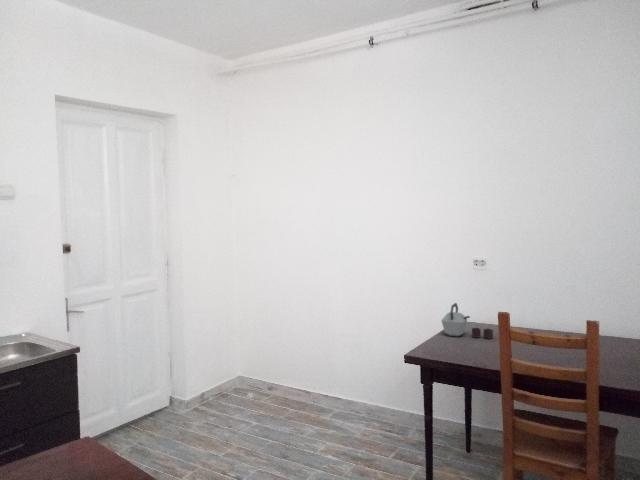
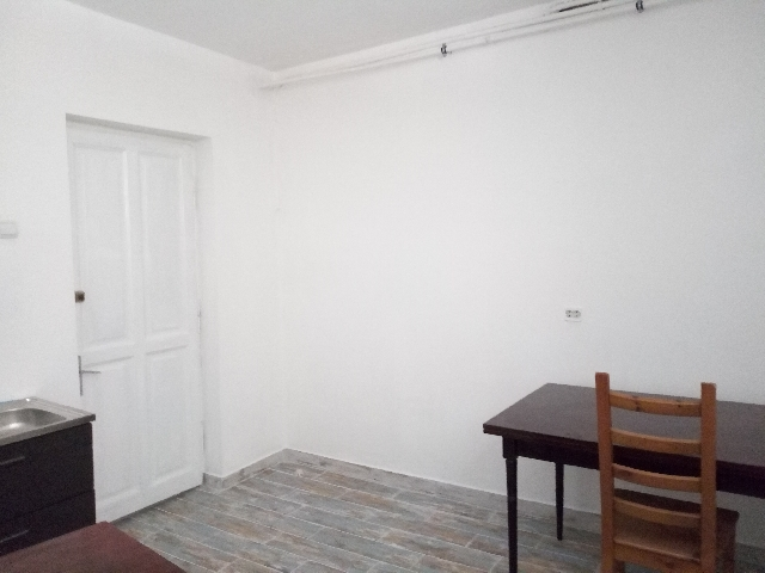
- kettle [440,302,494,340]
